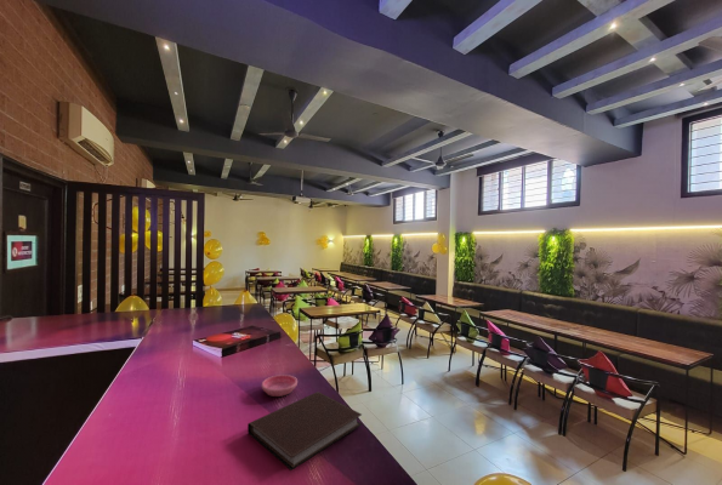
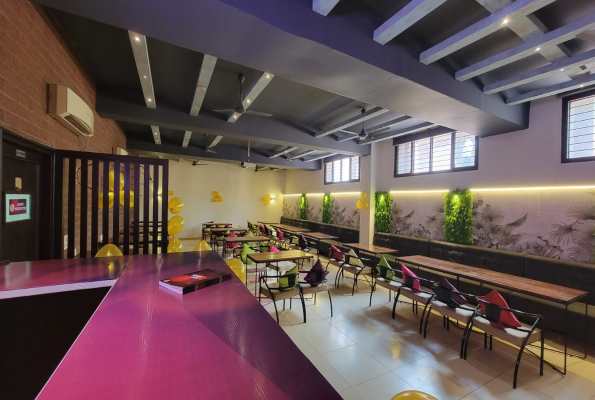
- notebook [246,390,363,472]
- saucer [261,373,299,398]
